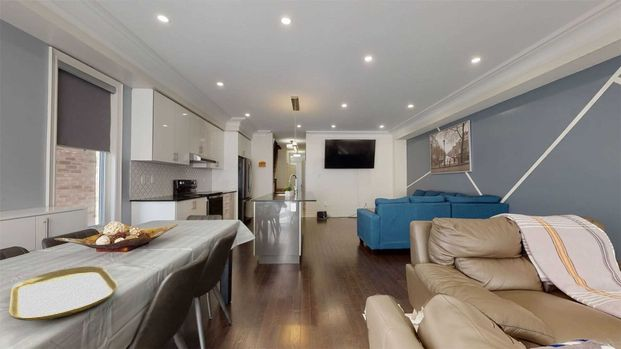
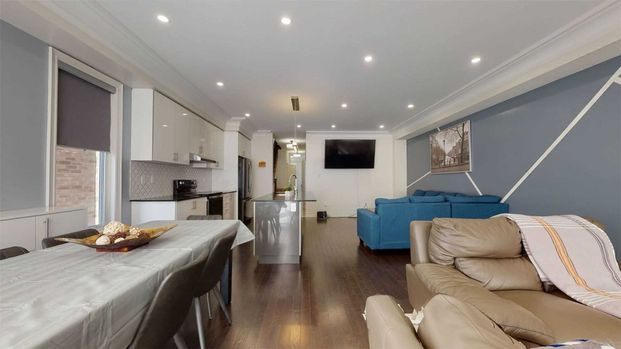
- placemat [8,265,119,322]
